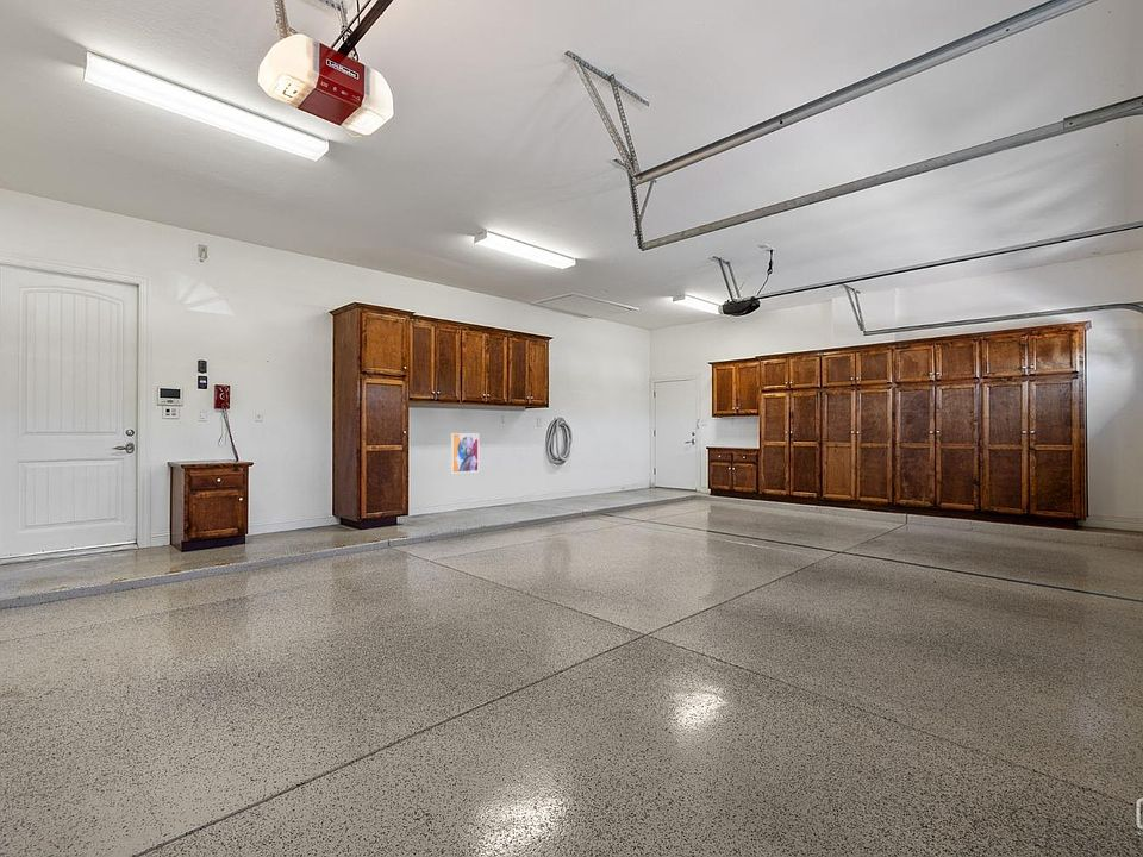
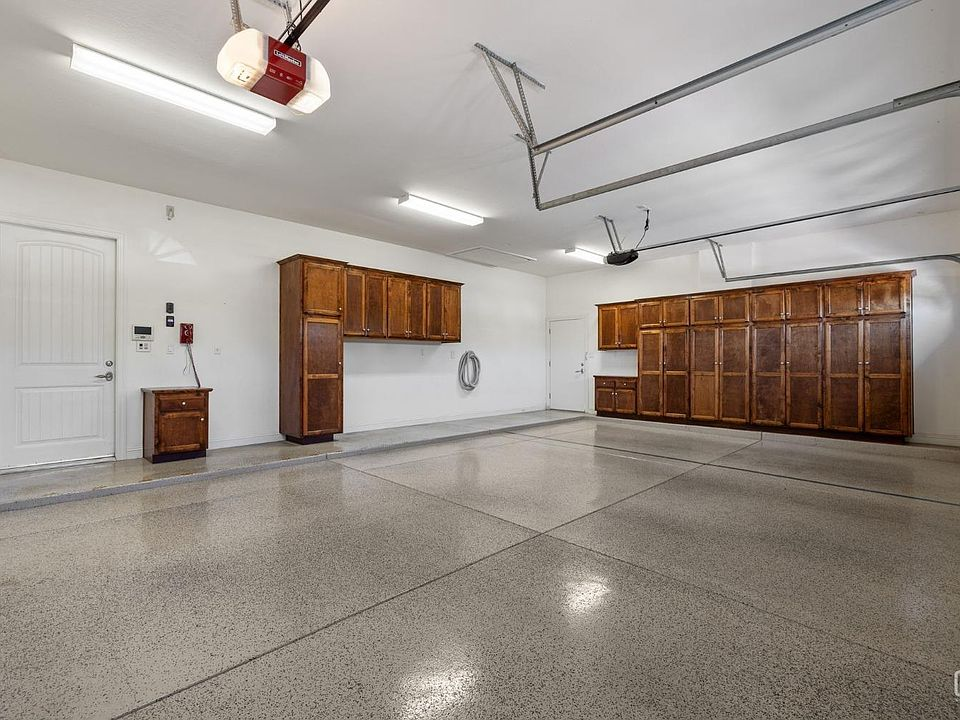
- wall art [450,432,480,474]
